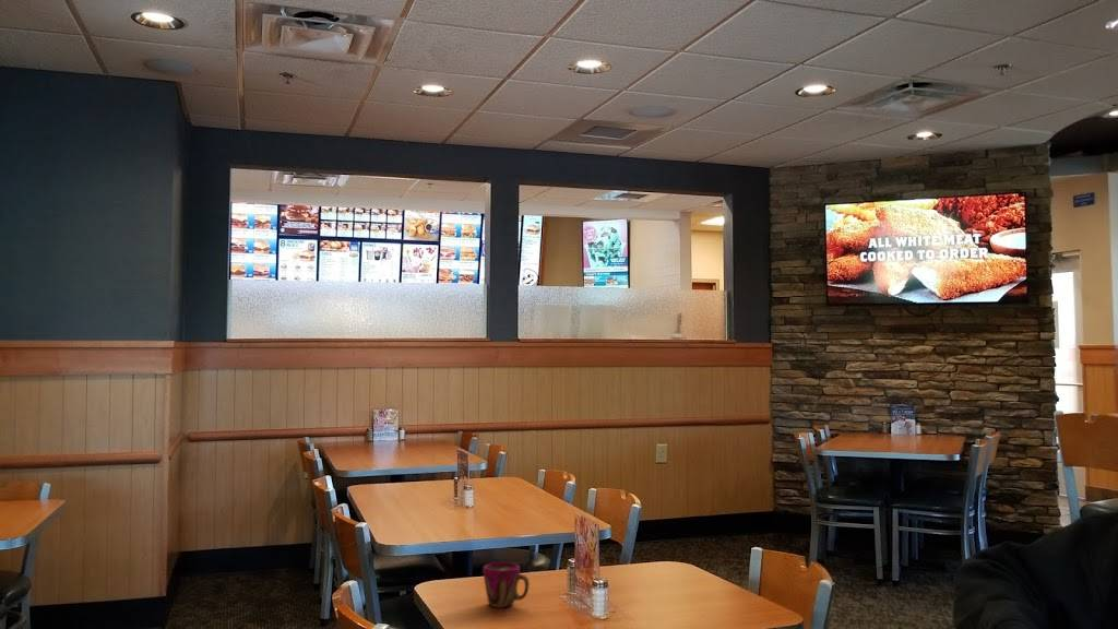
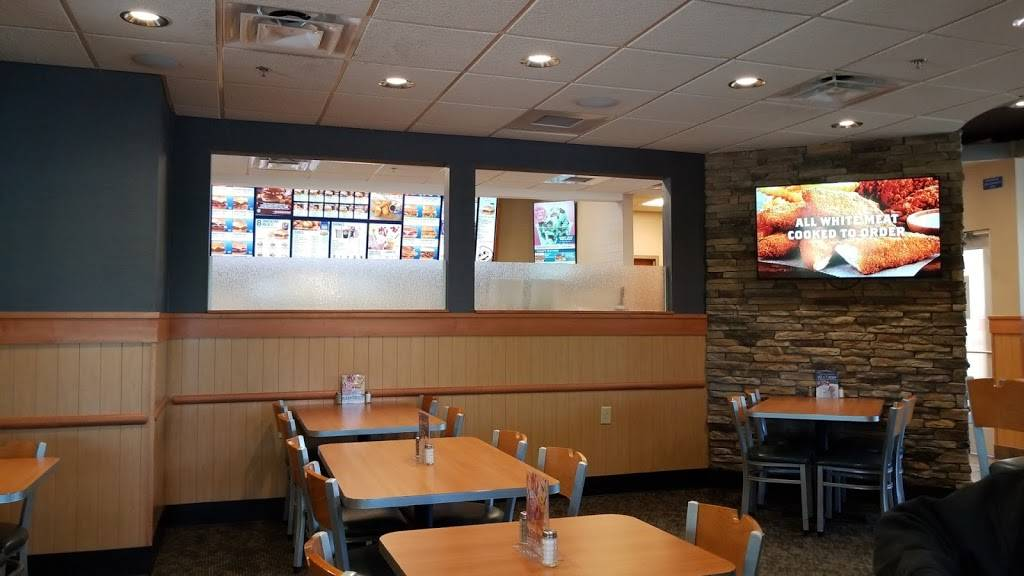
- cup [481,561,531,608]
